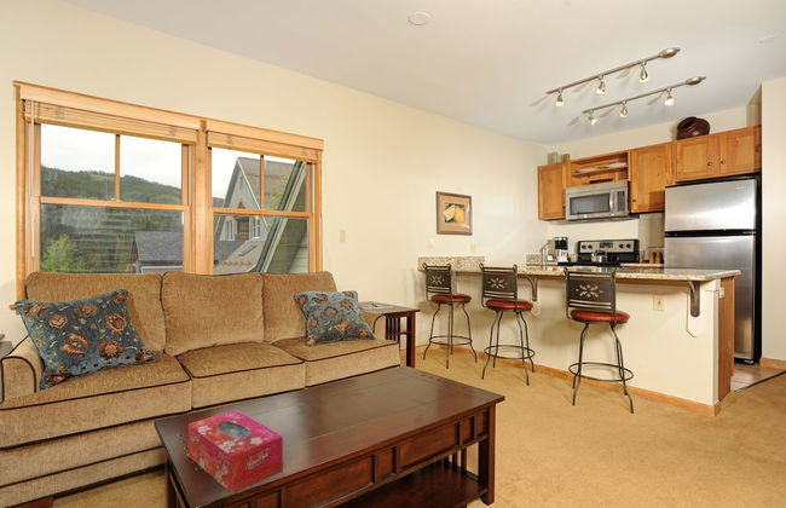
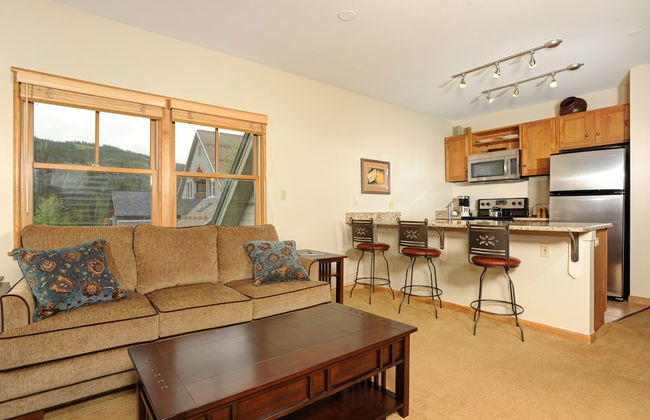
- tissue box [187,409,284,495]
